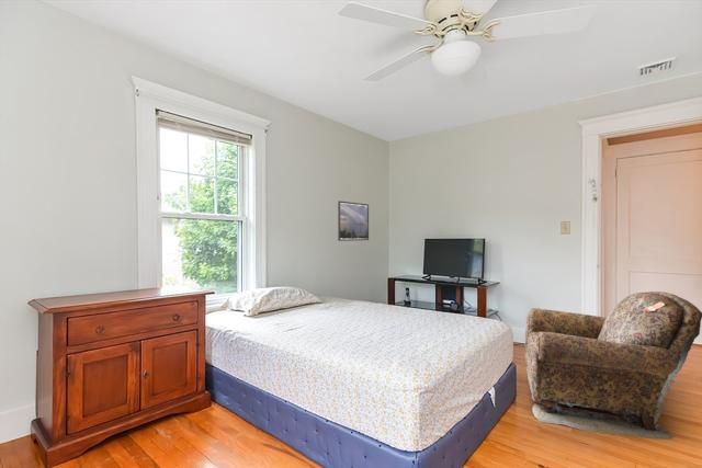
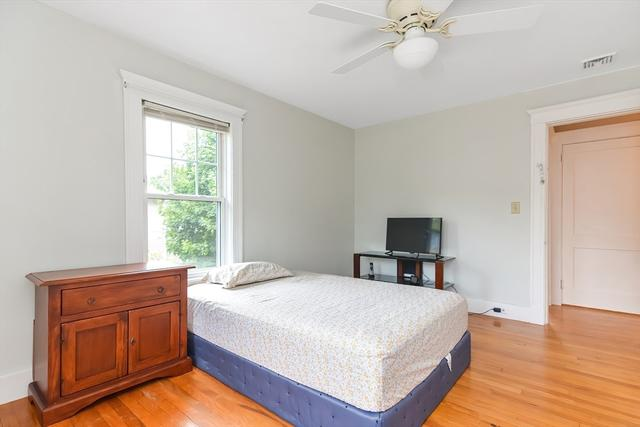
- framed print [337,201,370,242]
- armchair [524,290,702,441]
